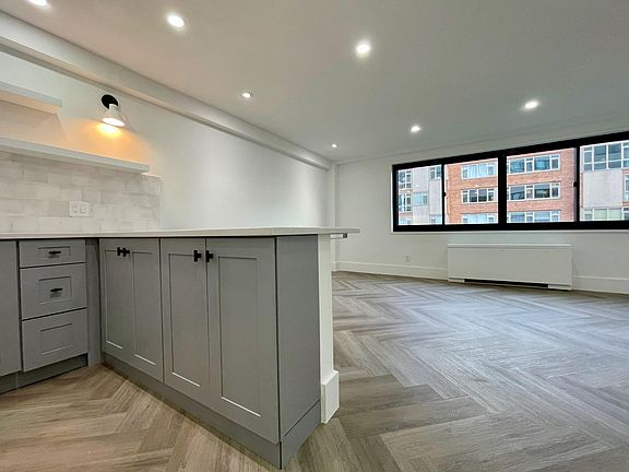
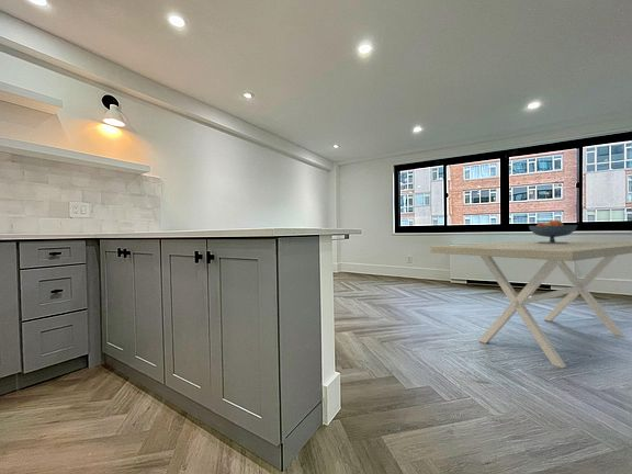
+ fruit bowl [528,219,578,244]
+ dining table [429,239,632,369]
